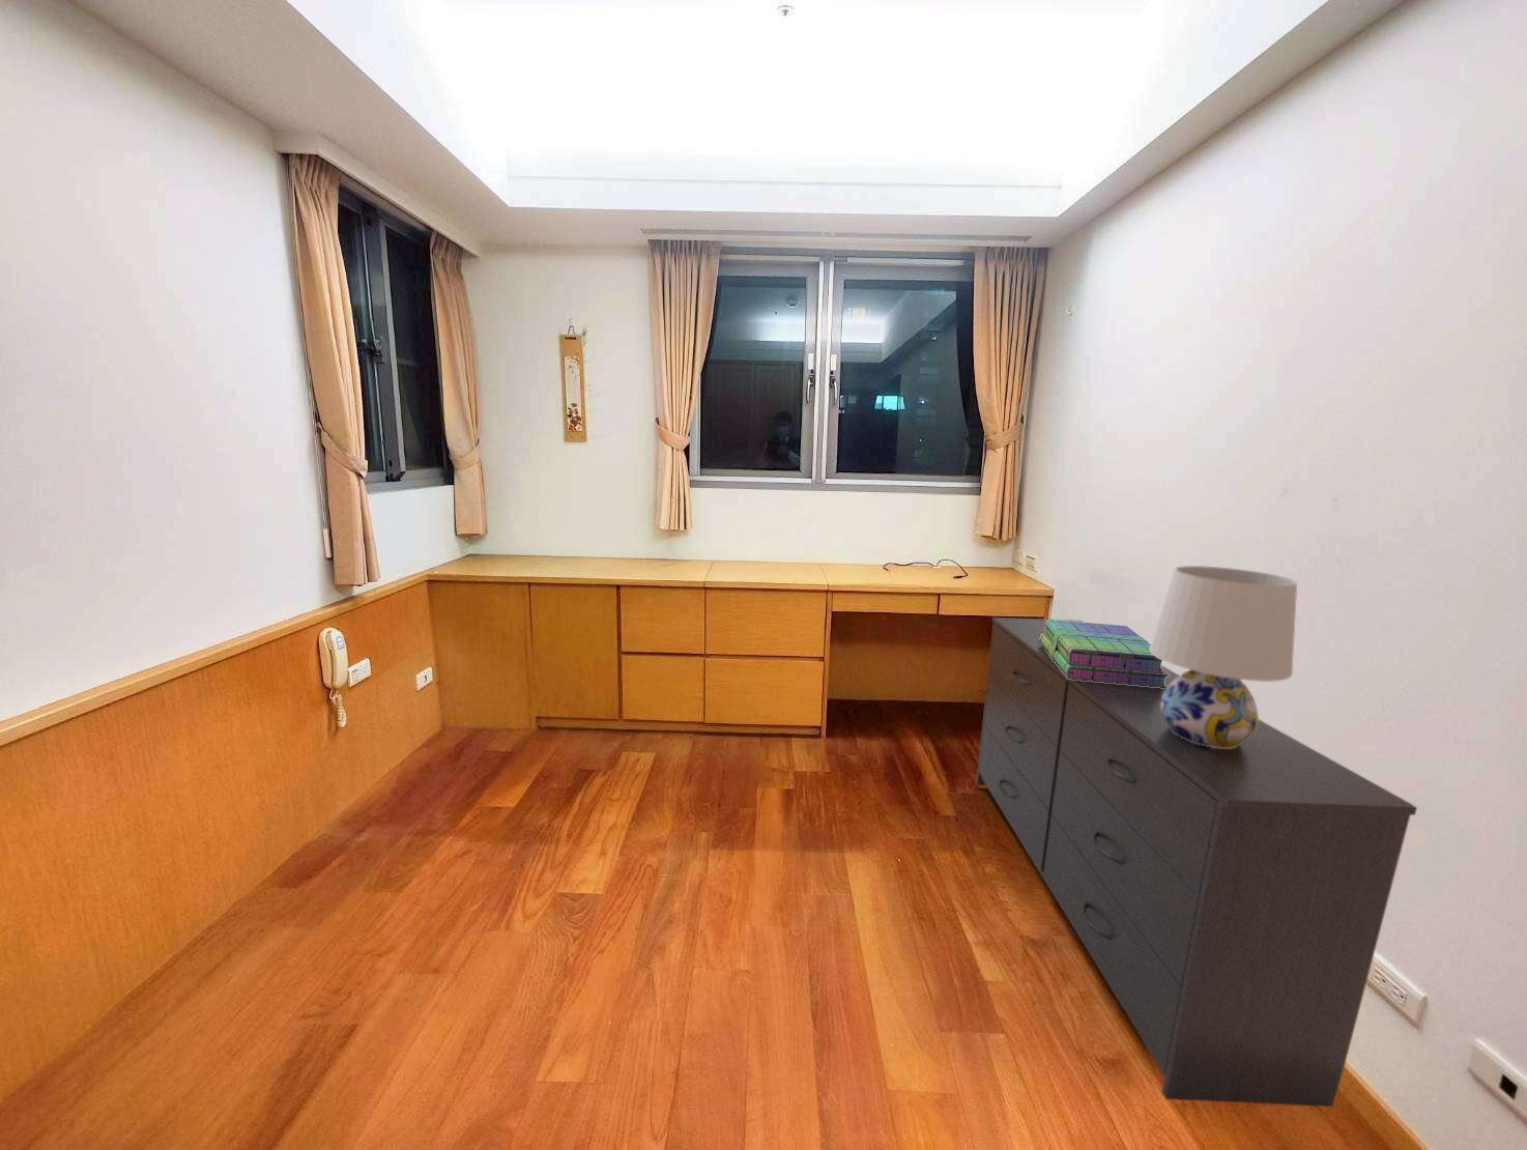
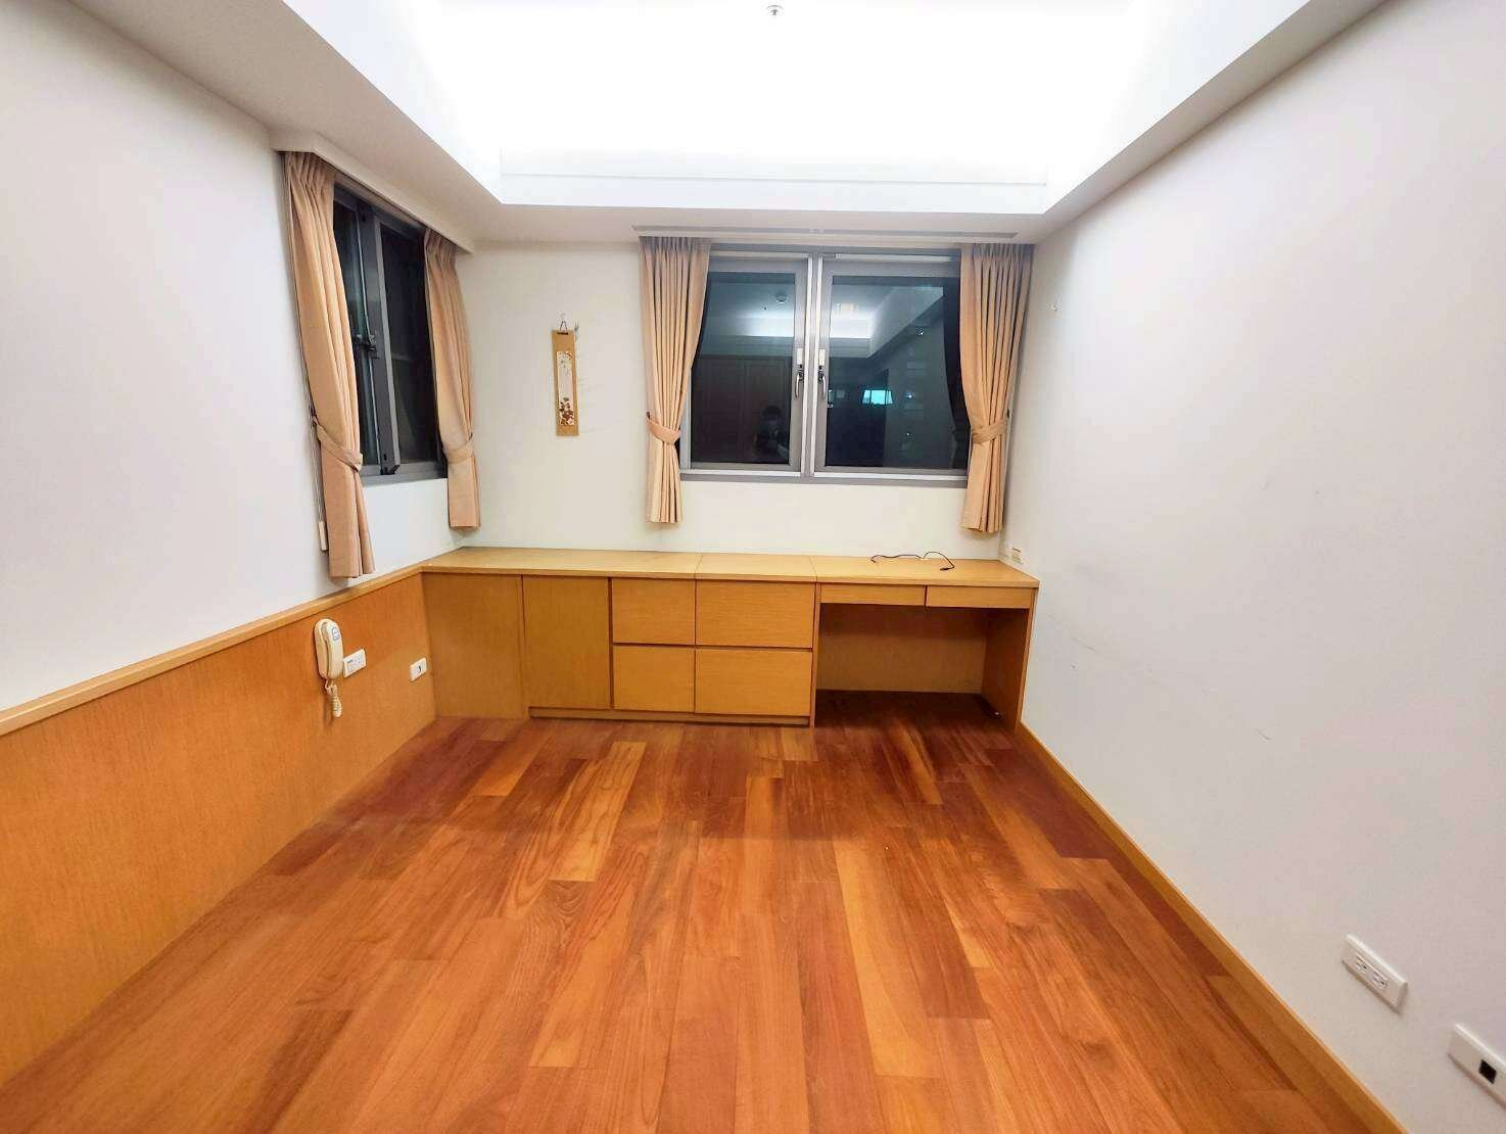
- stack of books [1039,618,1169,687]
- table lamp [1150,564,1297,749]
- dresser [976,616,1418,1108]
